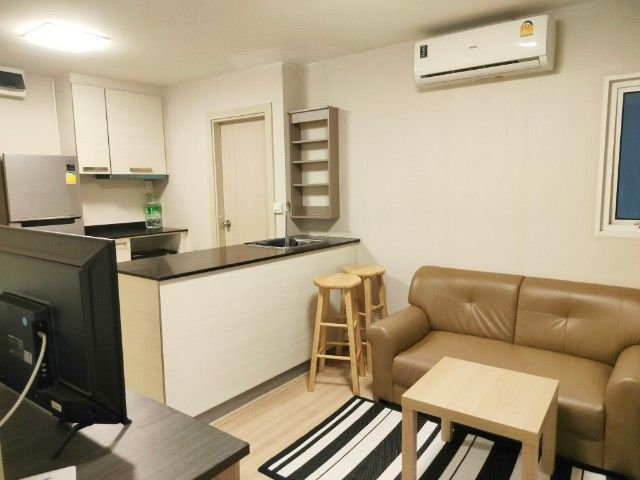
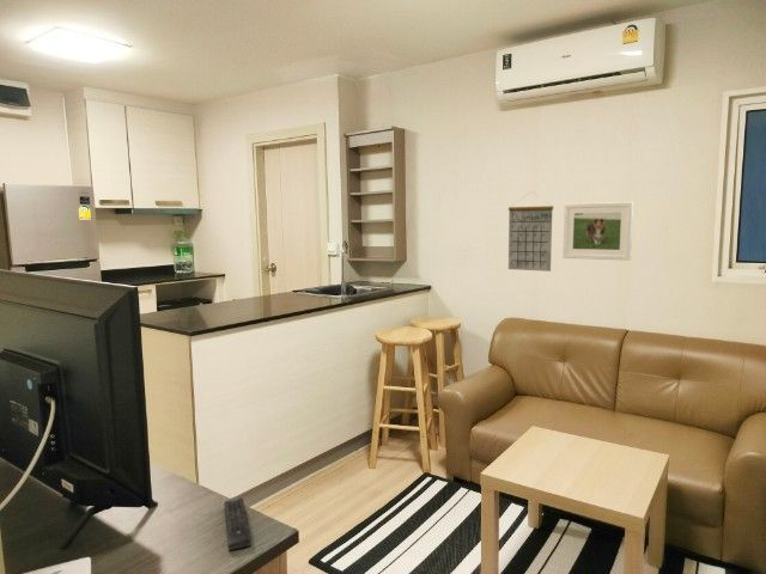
+ calendar [507,190,554,273]
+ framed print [561,201,634,262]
+ remote control [223,496,253,551]
